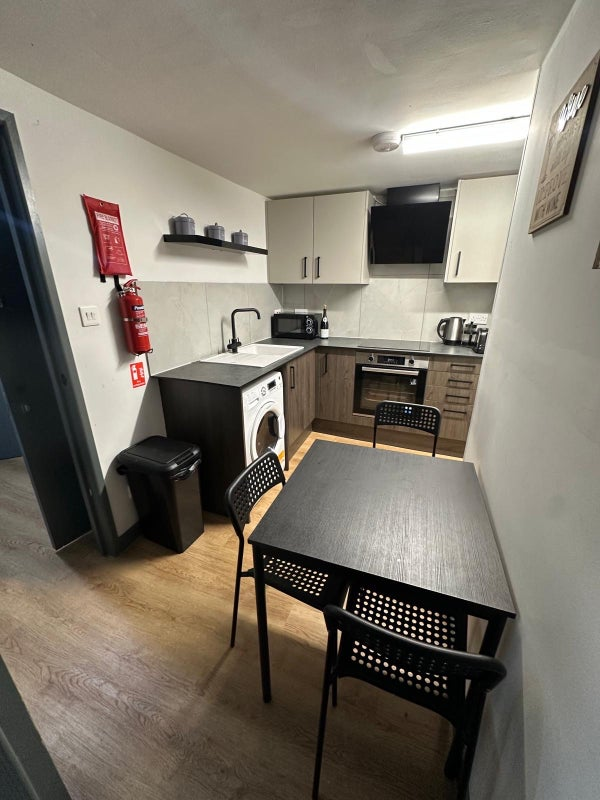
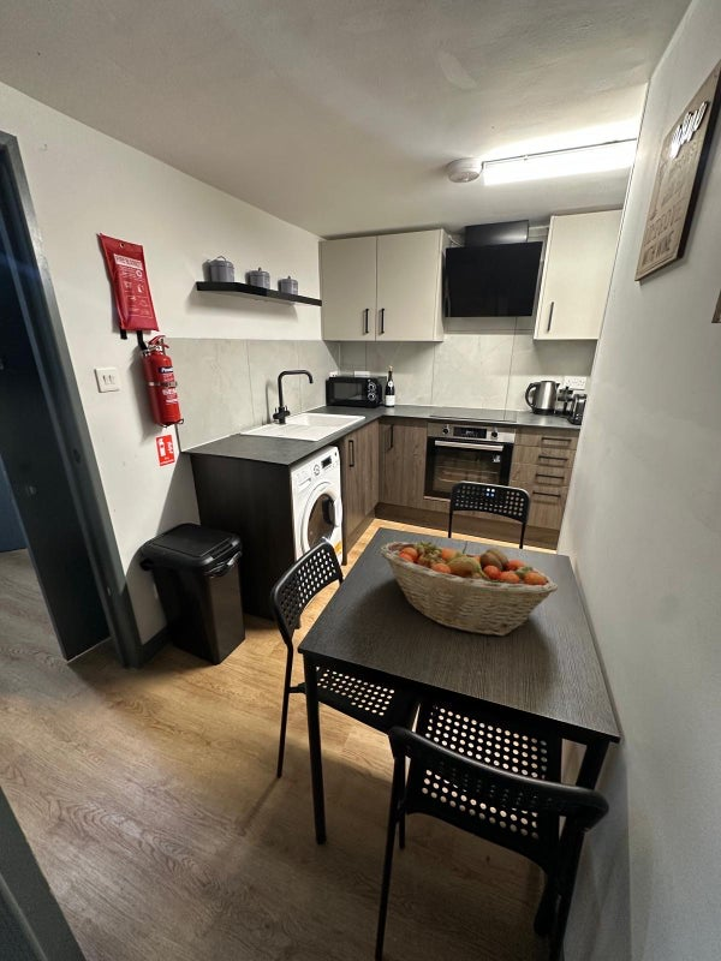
+ fruit basket [380,539,559,637]
